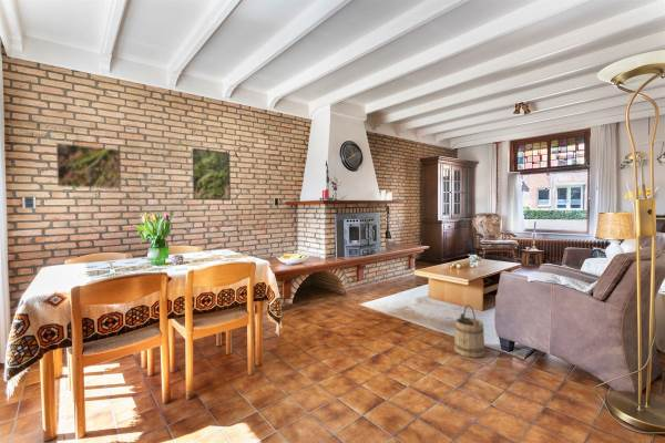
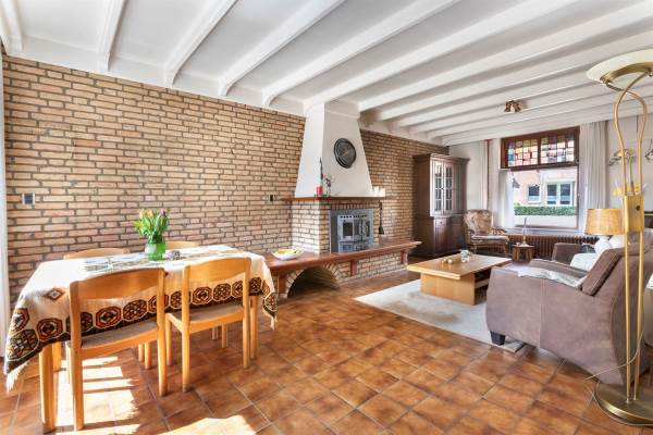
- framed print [55,142,123,190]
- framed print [191,147,232,202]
- bucket [453,303,487,359]
